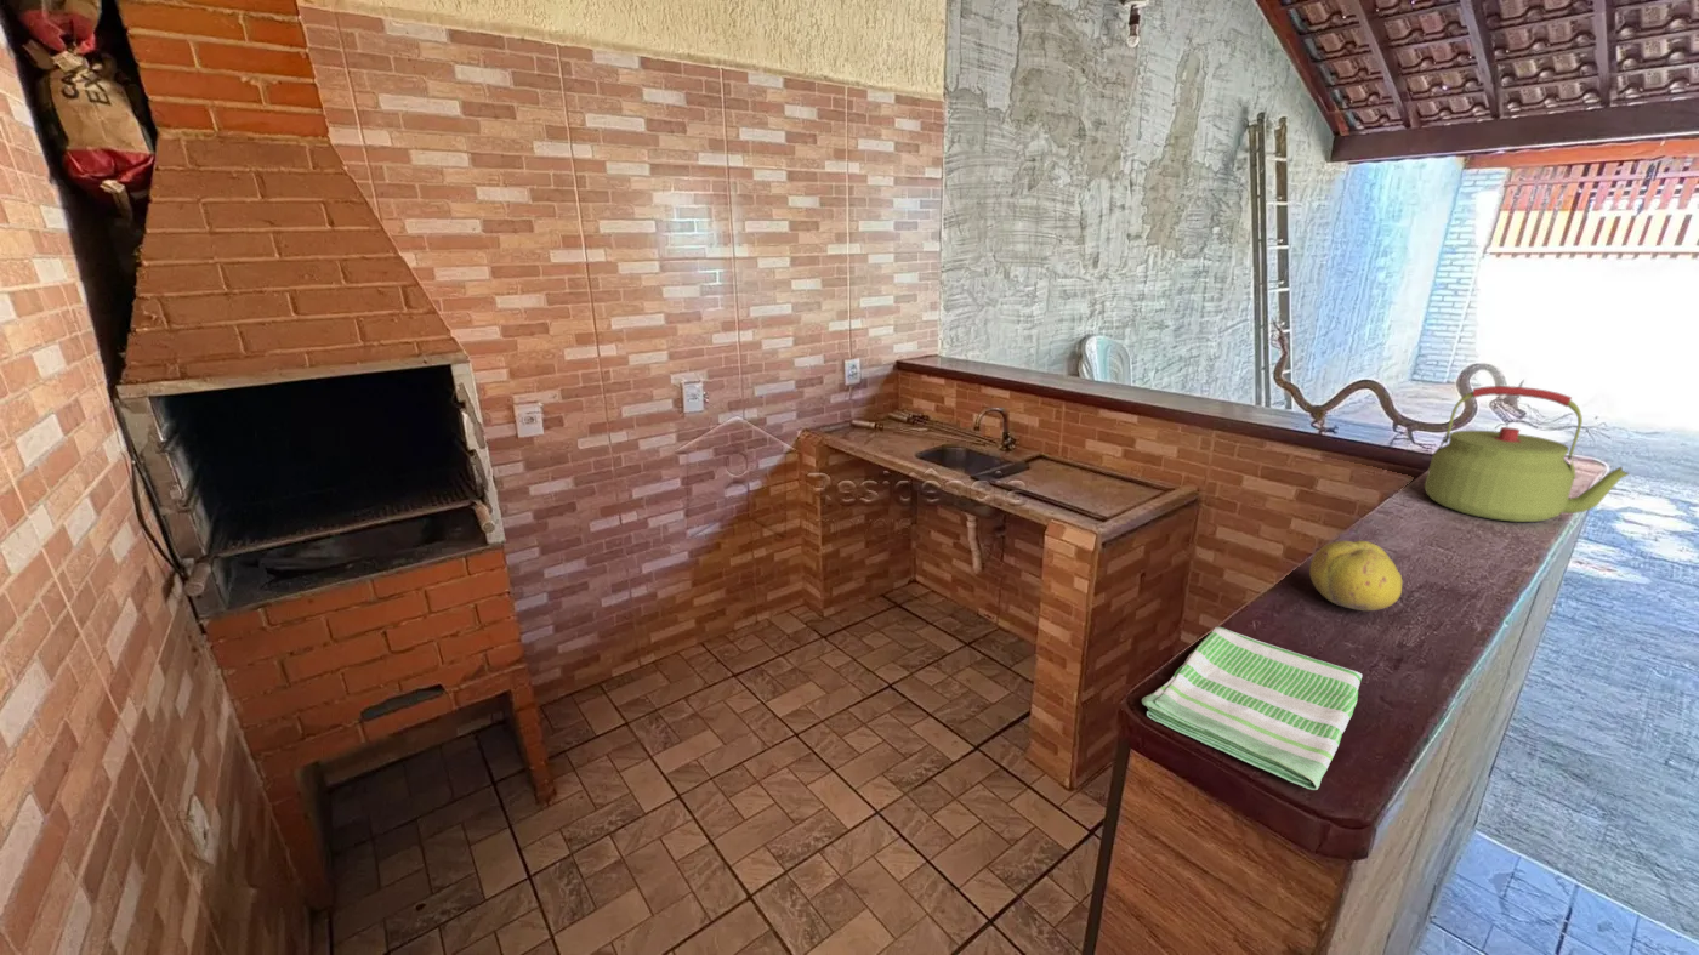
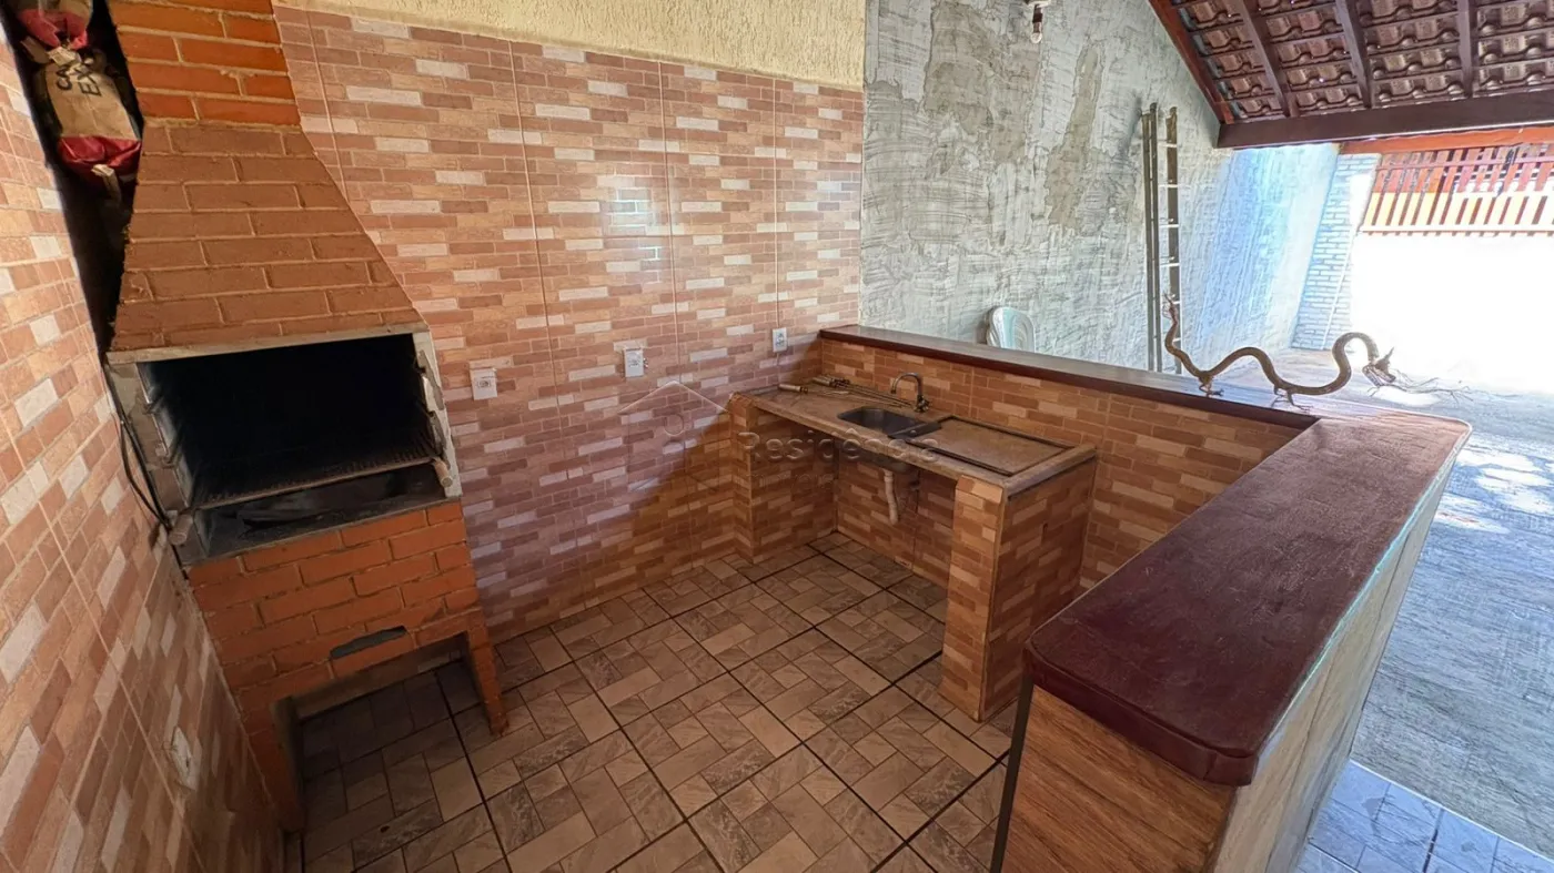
- dish towel [1141,625,1363,791]
- kettle [1424,385,1631,523]
- fruit [1308,540,1403,612]
